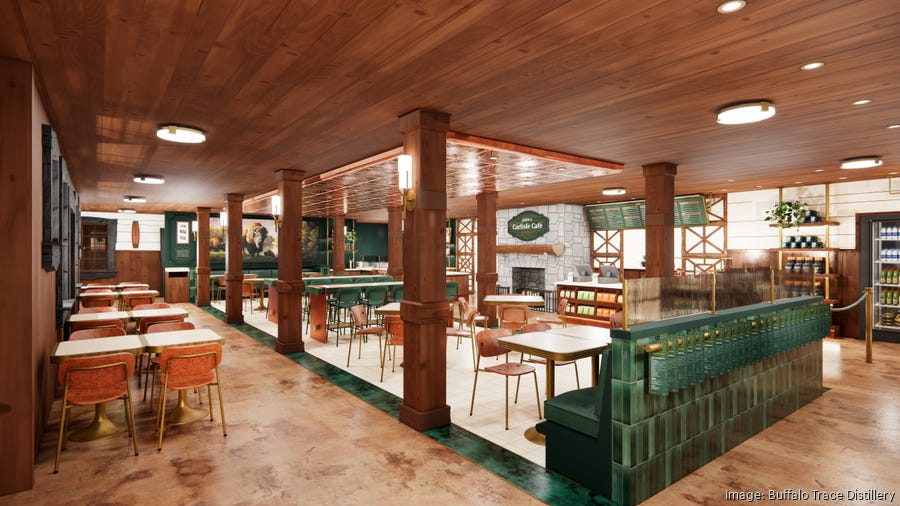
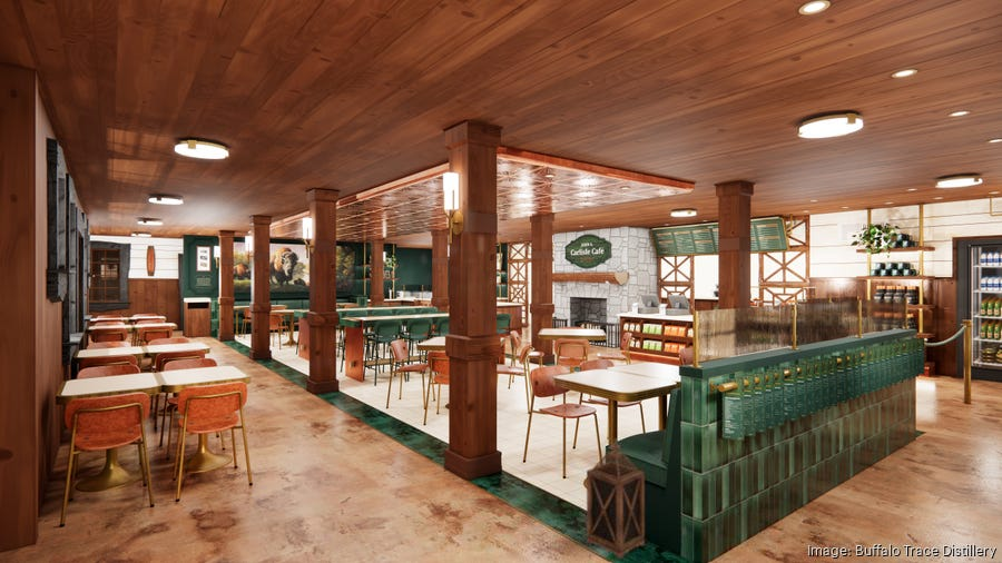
+ lantern [586,437,646,560]
